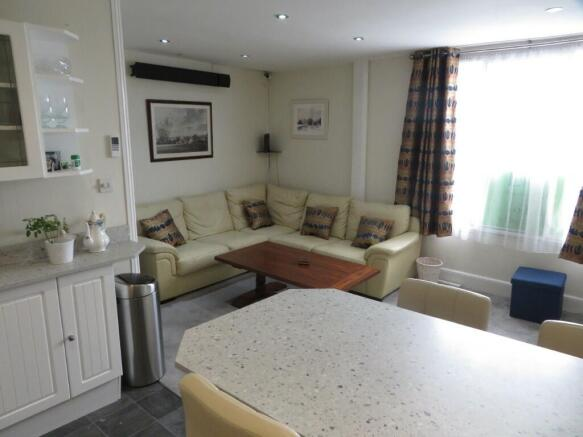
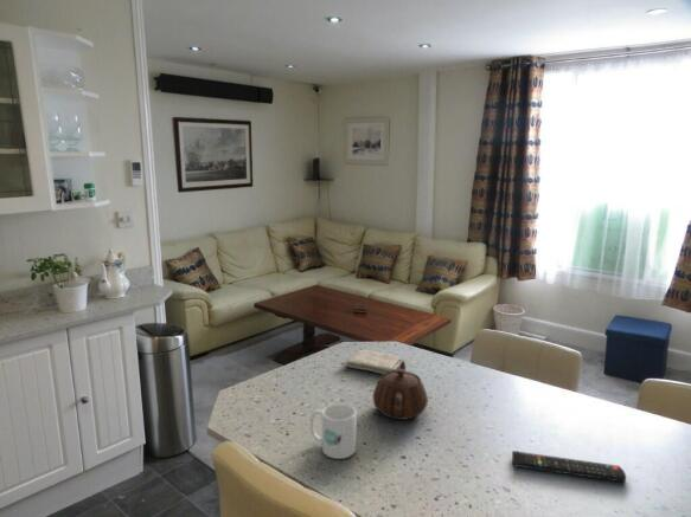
+ washcloth [345,349,405,375]
+ remote control [511,450,627,484]
+ teapot [372,361,429,421]
+ mug [309,402,357,460]
